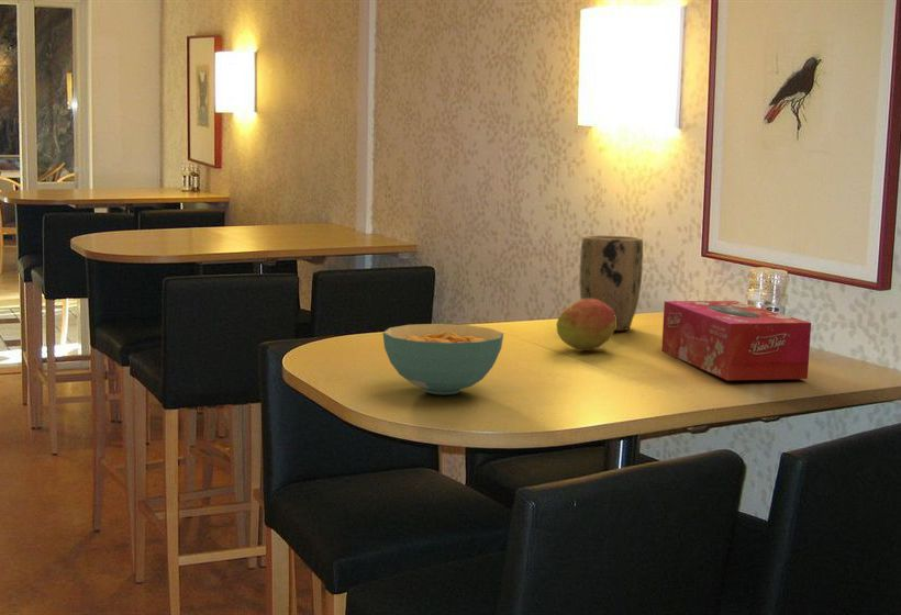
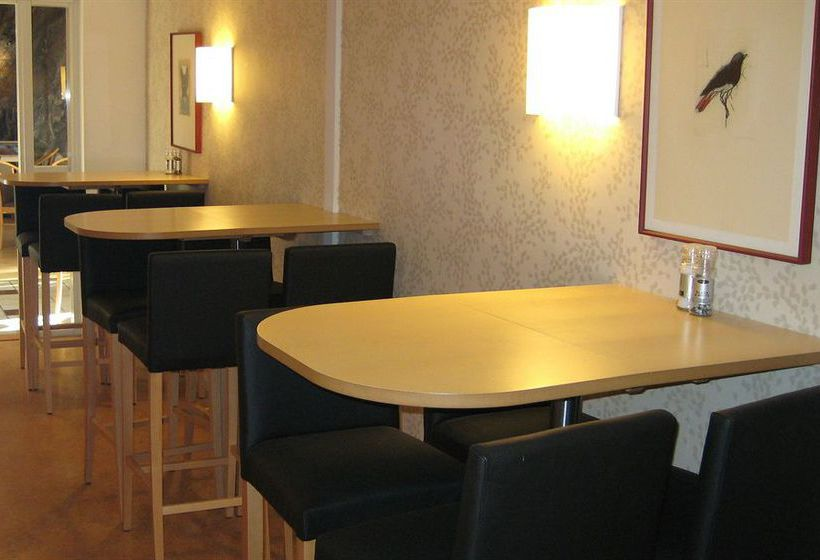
- fruit [555,299,615,351]
- cereal bowl [381,323,504,395]
- plant pot [578,234,644,332]
- tissue box [660,300,812,381]
